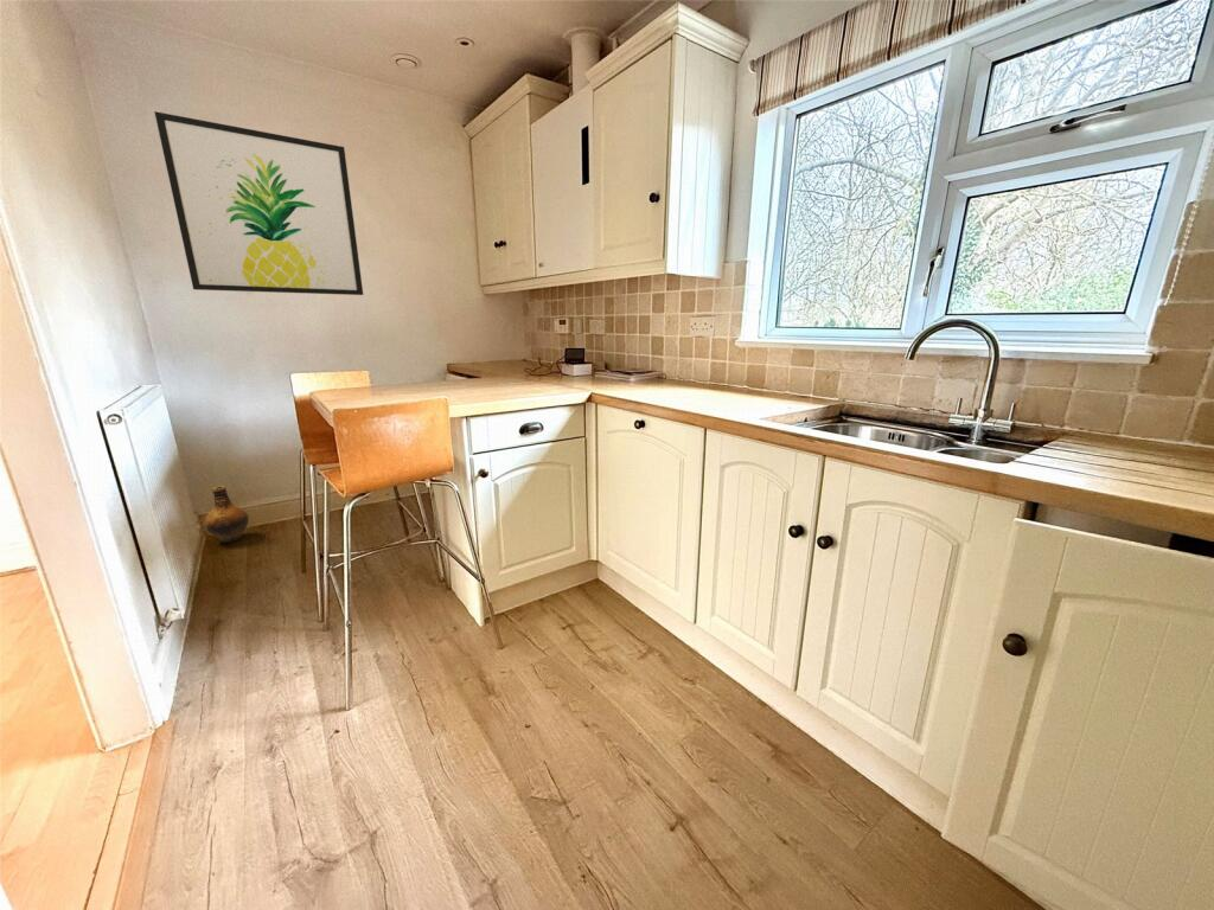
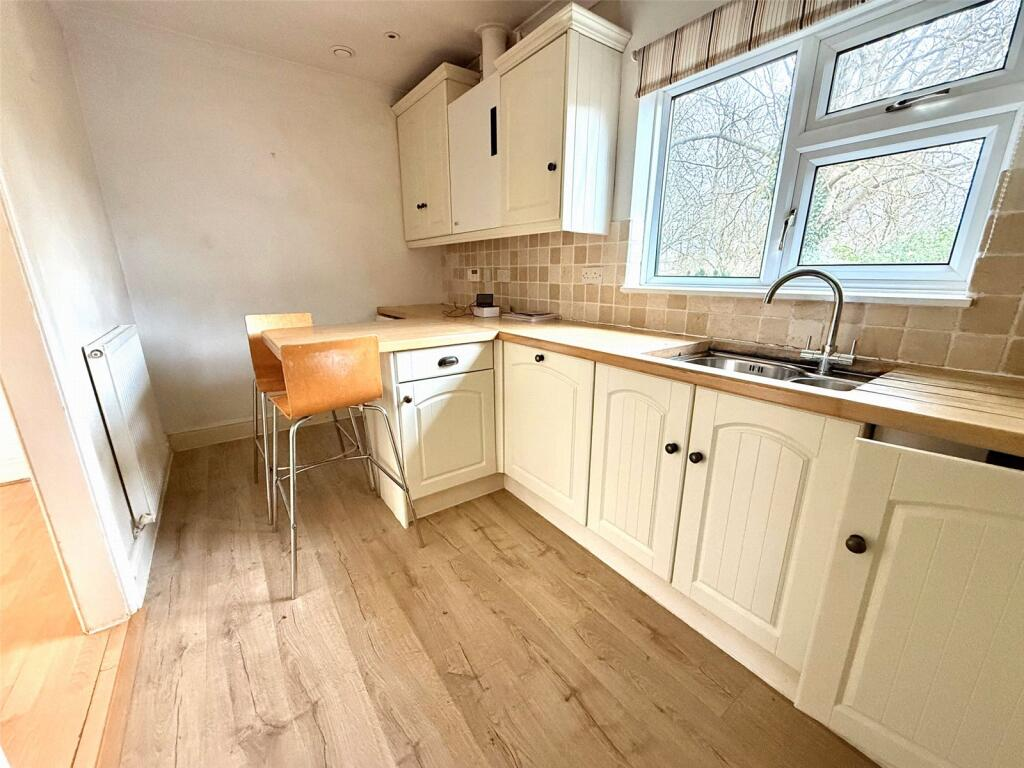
- wall art [153,110,364,296]
- ceramic jug [204,485,250,544]
